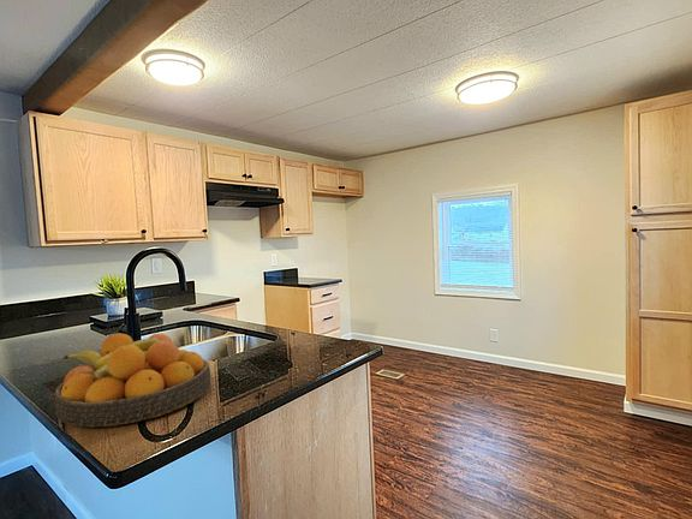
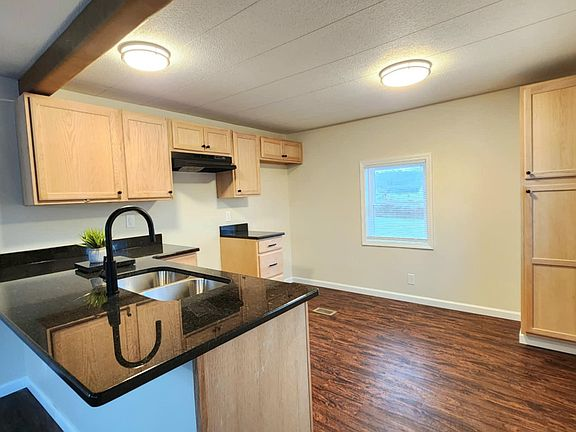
- fruit bowl [53,333,211,428]
